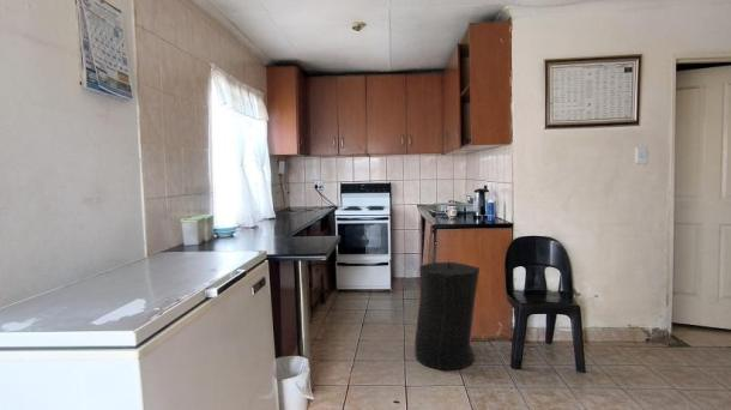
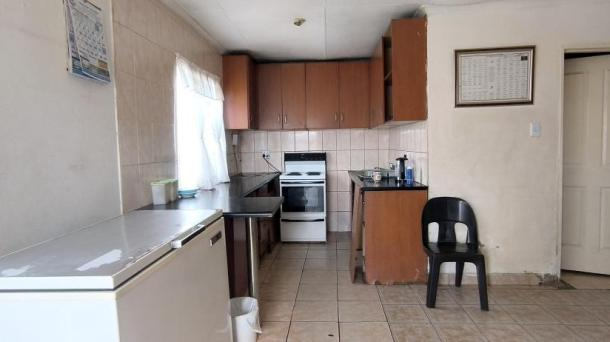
- trash can [413,259,481,372]
